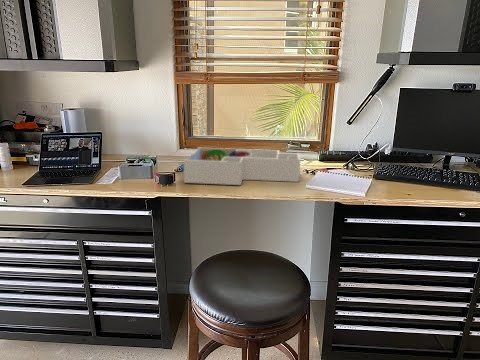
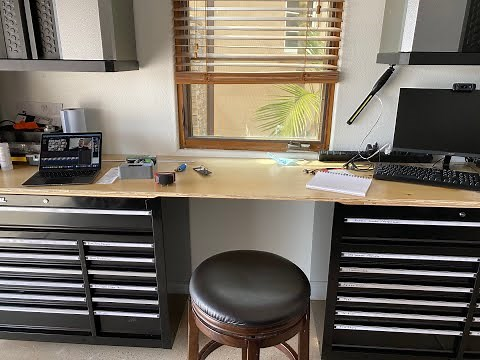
- desk organizer [183,147,301,186]
